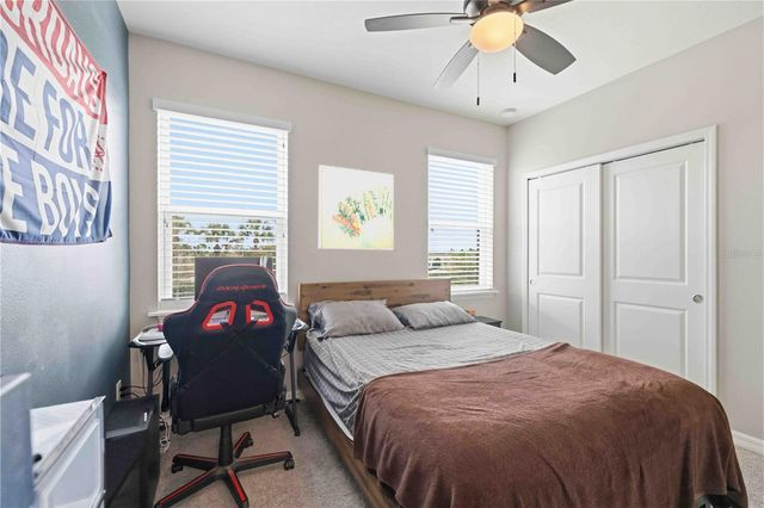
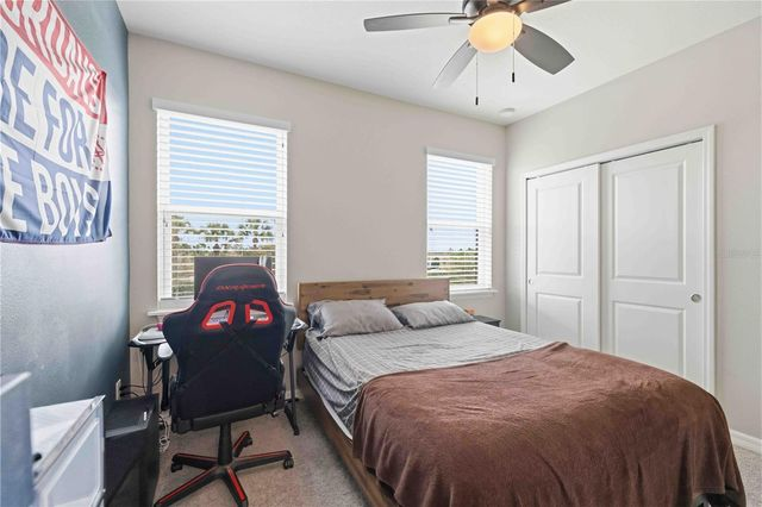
- wall art [318,163,395,250]
